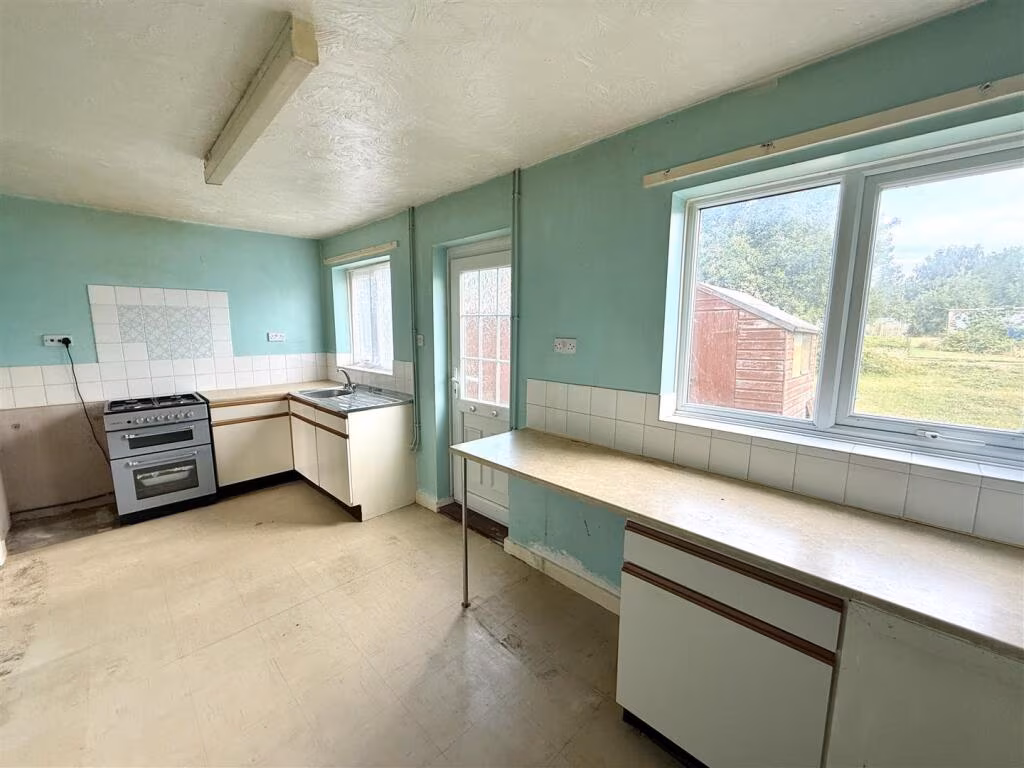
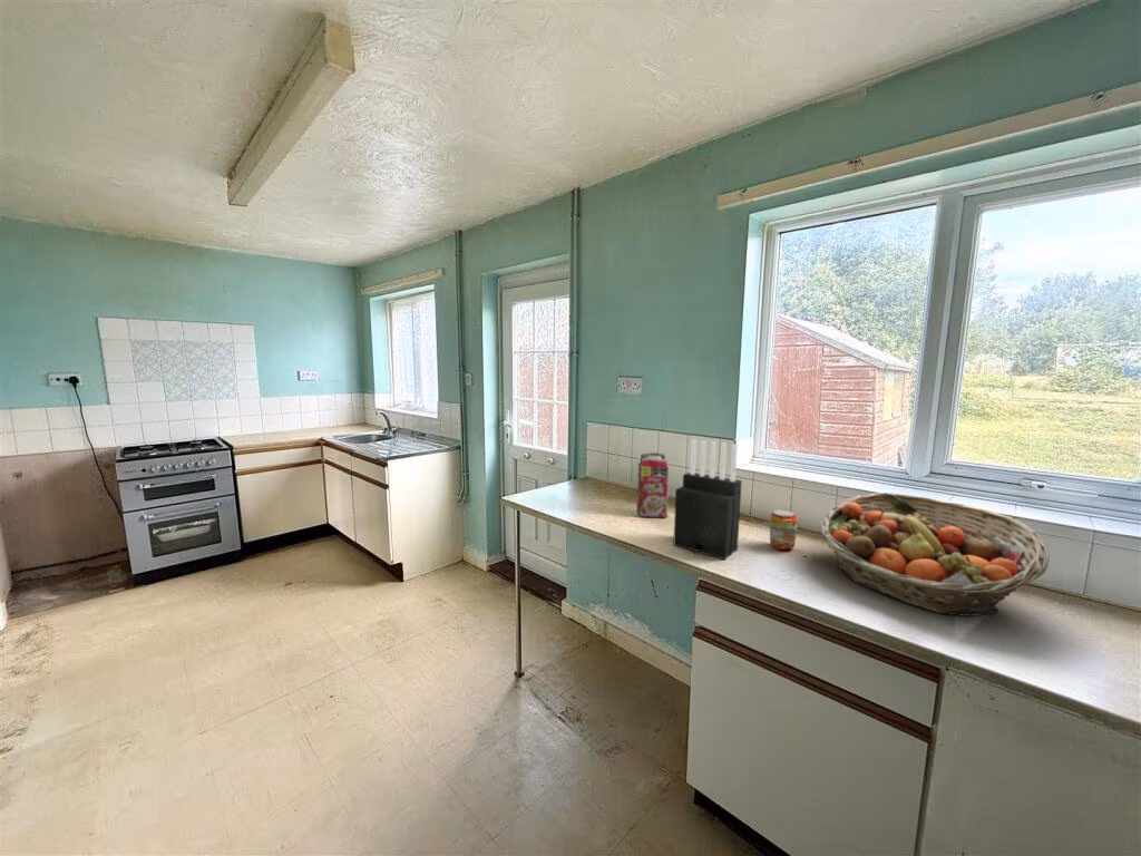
+ beverage can [769,508,799,551]
+ knife block [672,438,743,561]
+ fruit basket [819,492,1051,617]
+ cereal box [635,451,670,519]
